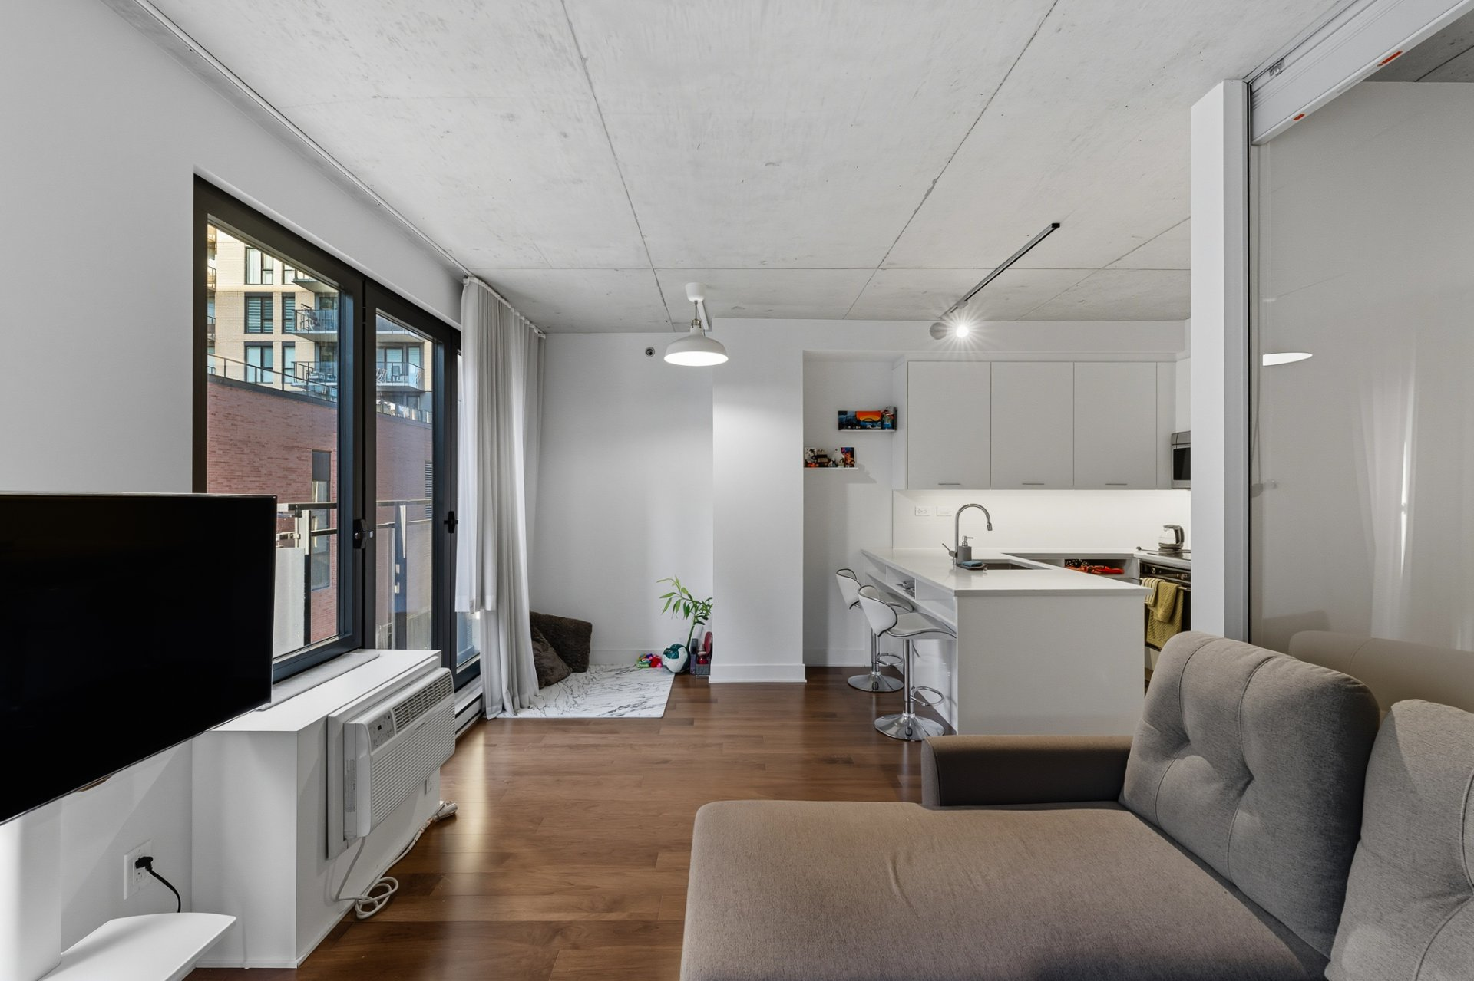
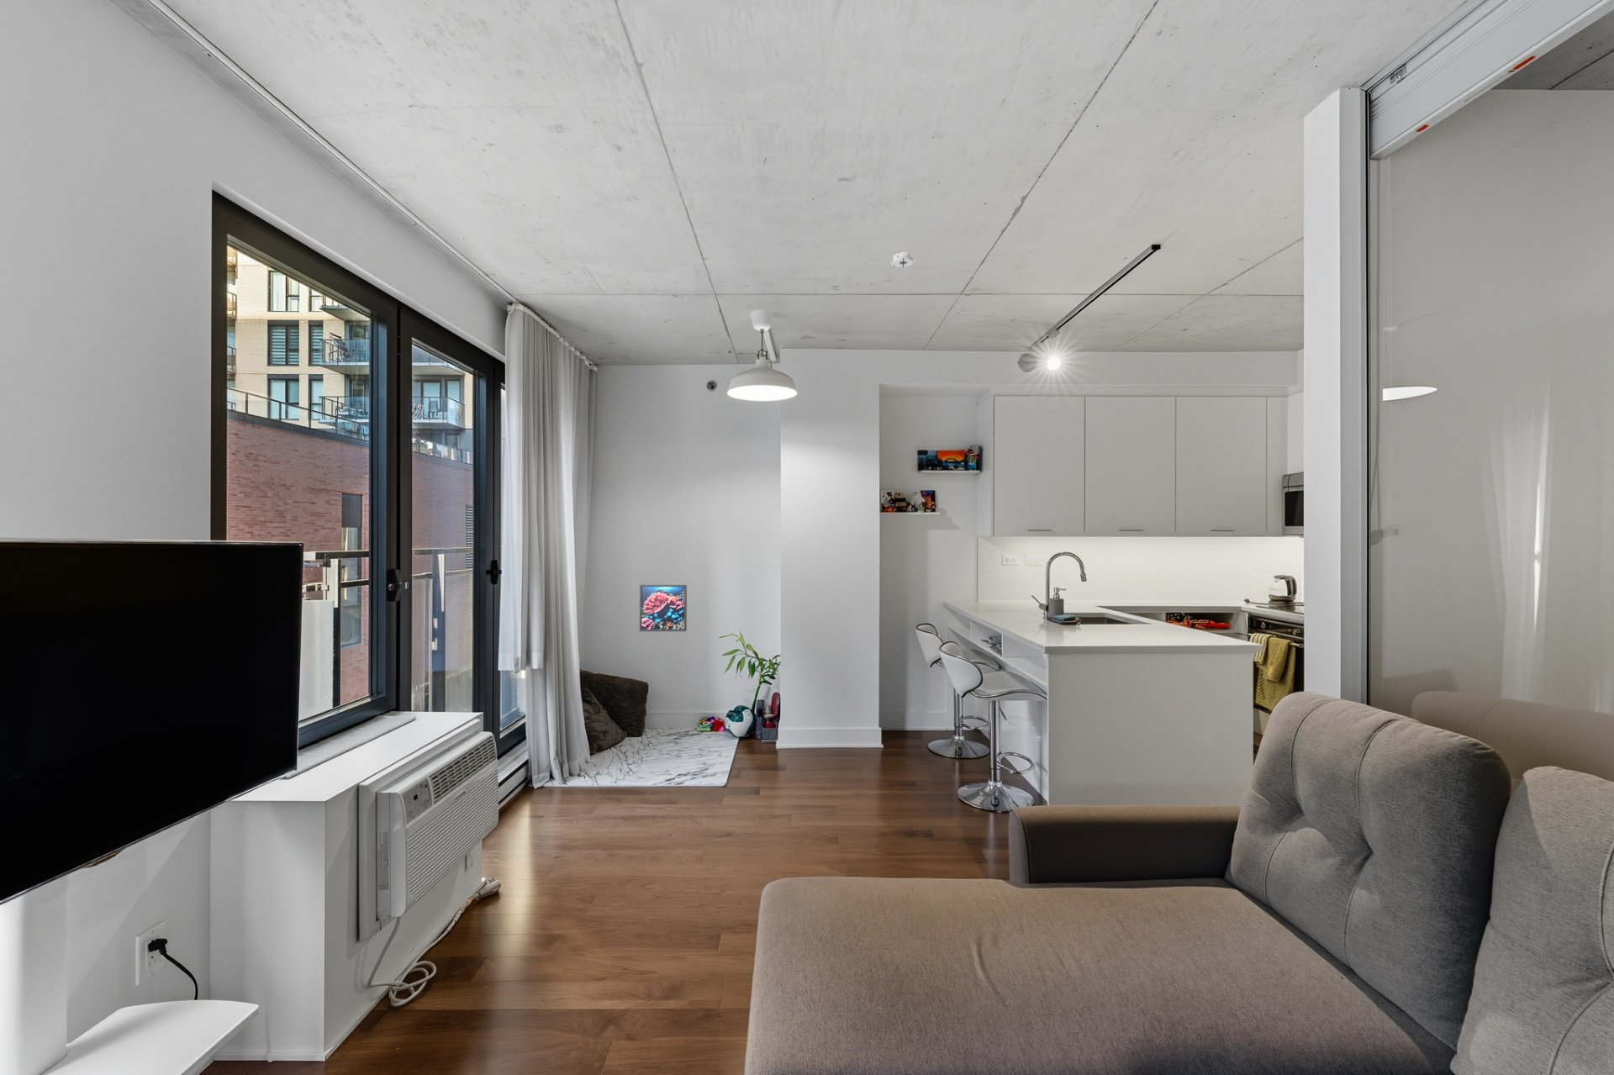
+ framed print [638,584,688,632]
+ smoke detector [888,252,917,270]
